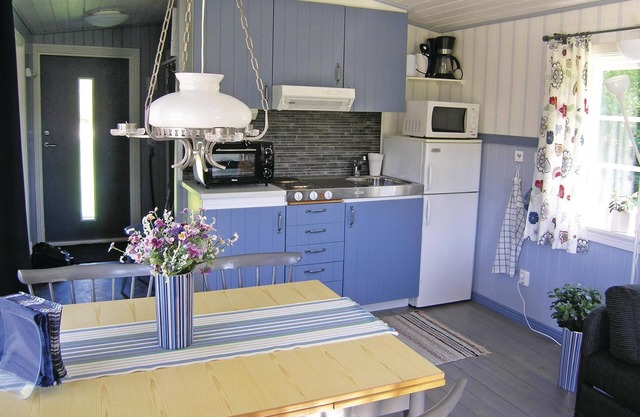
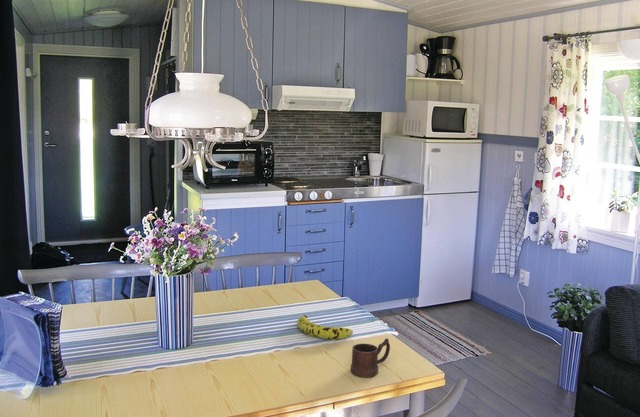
+ fruit [296,314,354,341]
+ mug [350,338,391,378]
